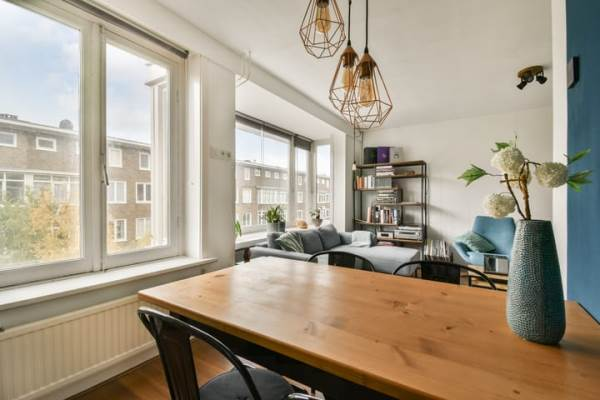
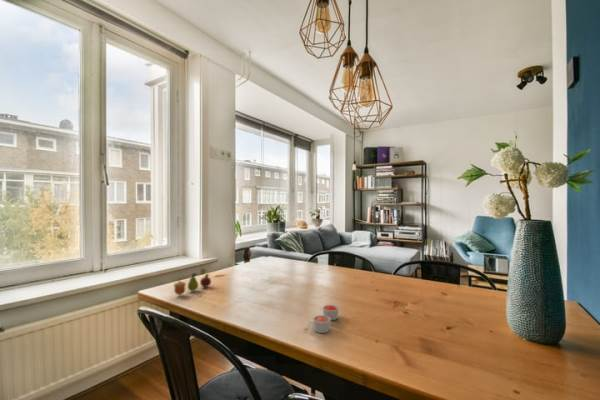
+ fruit [173,272,212,296]
+ candle [312,304,340,334]
